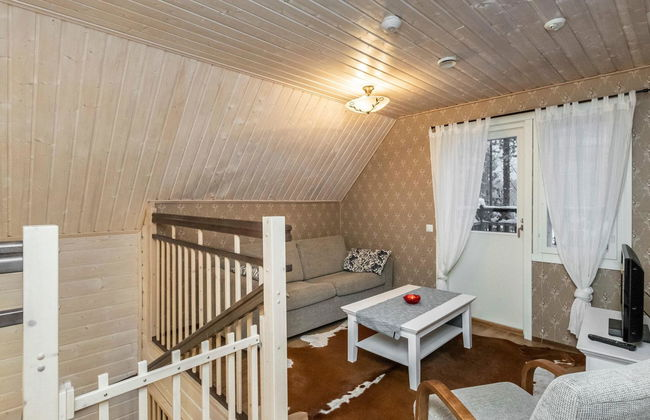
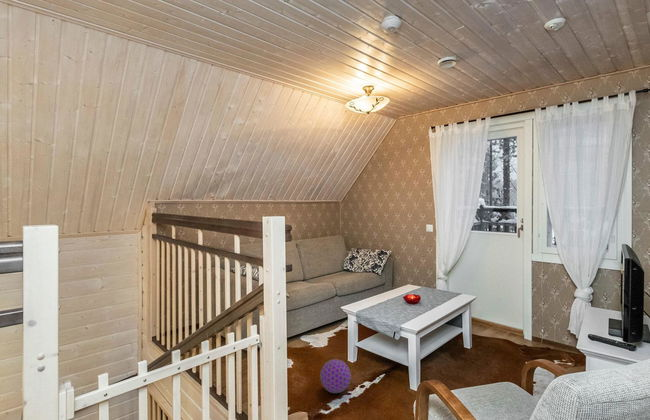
+ ball [319,358,352,394]
